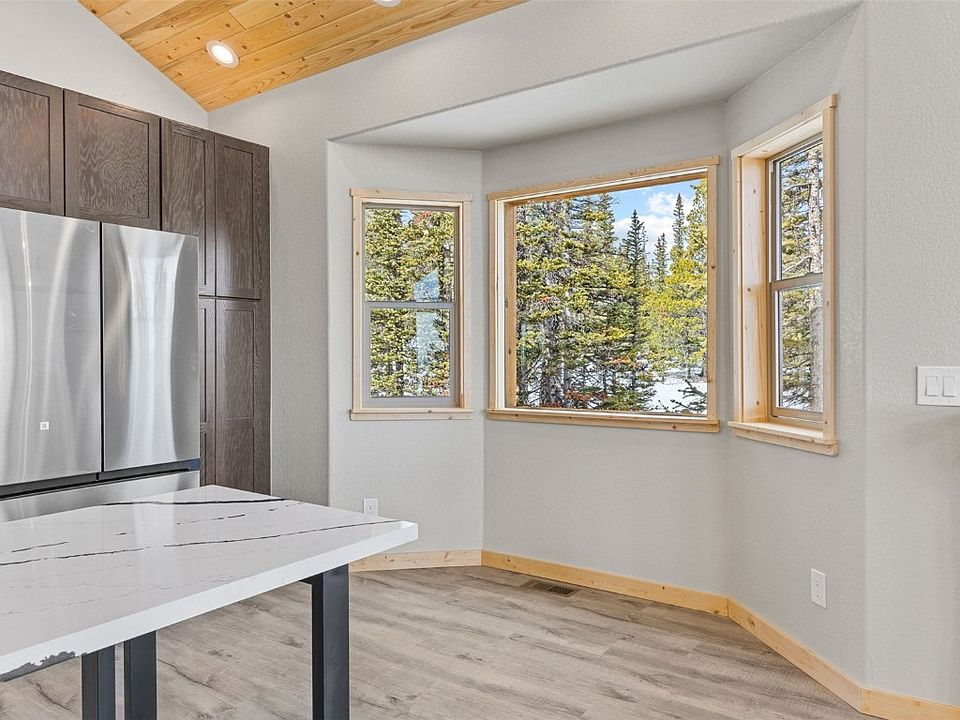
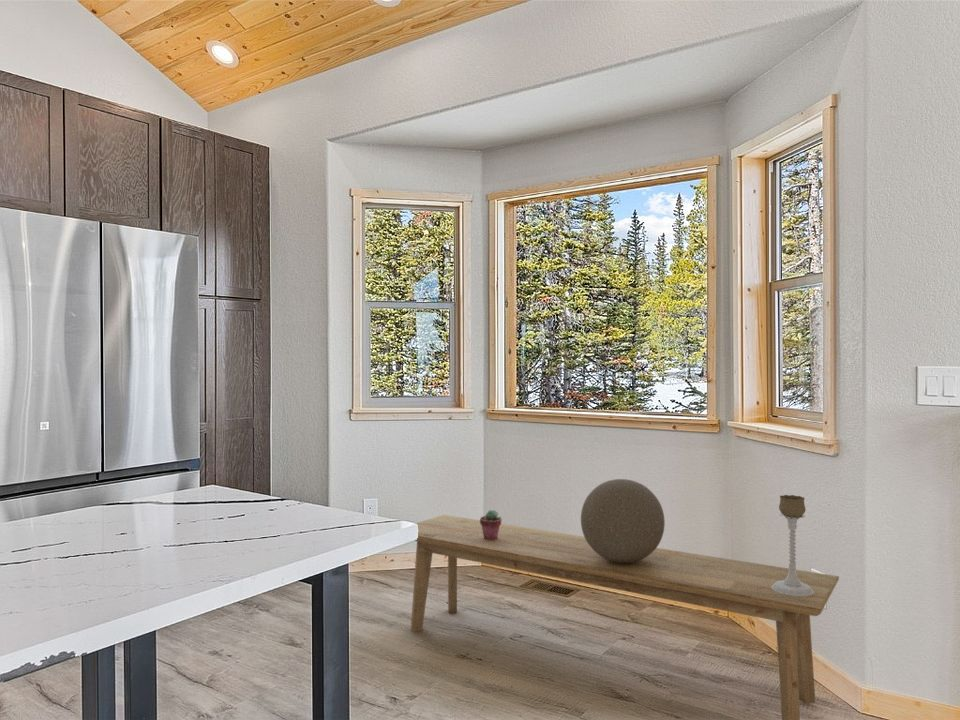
+ candle holder [772,494,814,597]
+ bench [410,514,840,720]
+ decorative sphere [580,478,666,563]
+ potted succulent [479,509,503,540]
